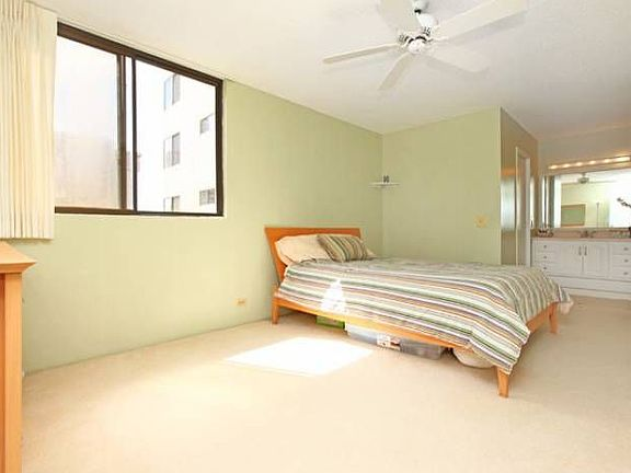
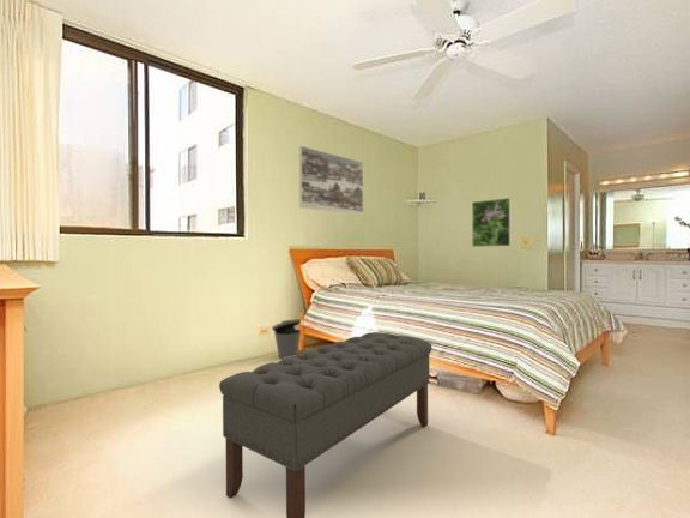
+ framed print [471,197,512,248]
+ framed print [298,145,364,216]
+ bench [218,331,432,518]
+ trash can [271,318,302,360]
